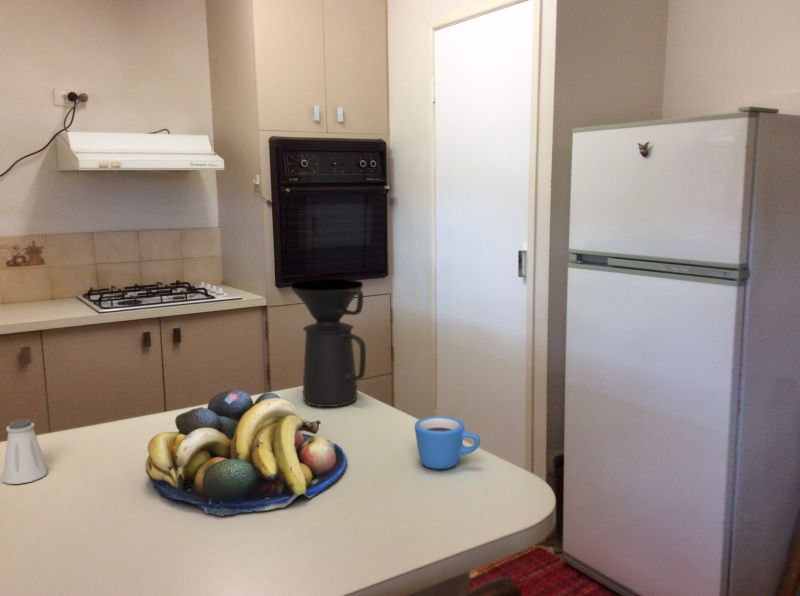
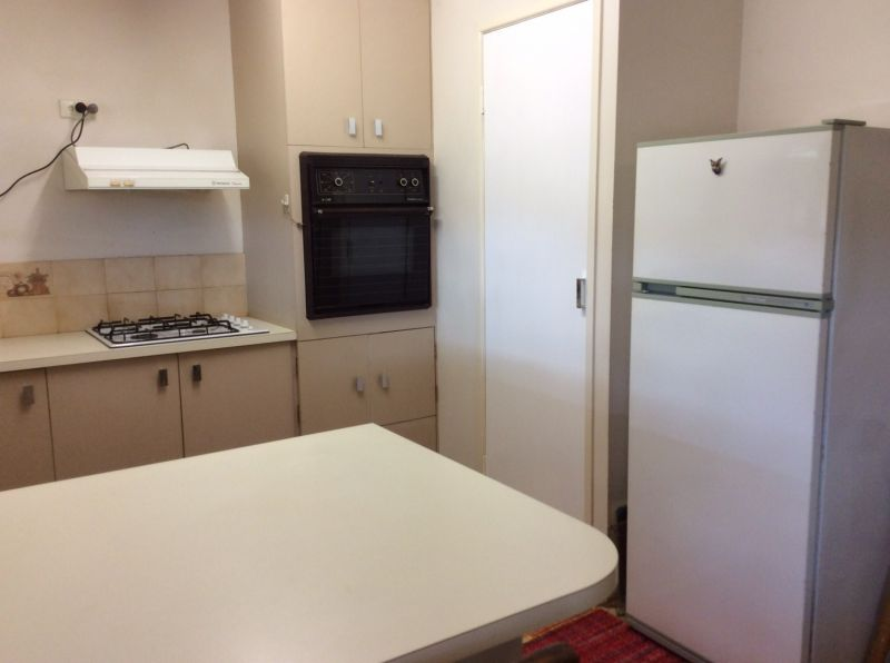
- fruit bowl [144,389,348,517]
- saltshaker [1,418,48,485]
- mug [414,415,481,470]
- coffee maker [290,278,367,408]
